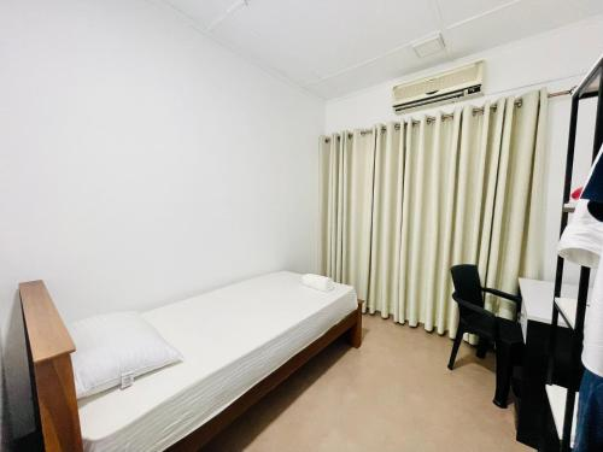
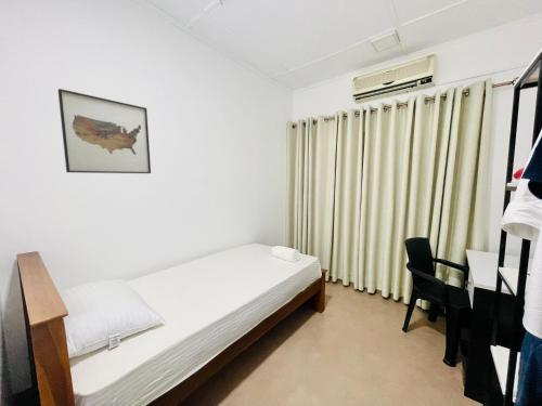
+ wall art [57,88,152,174]
